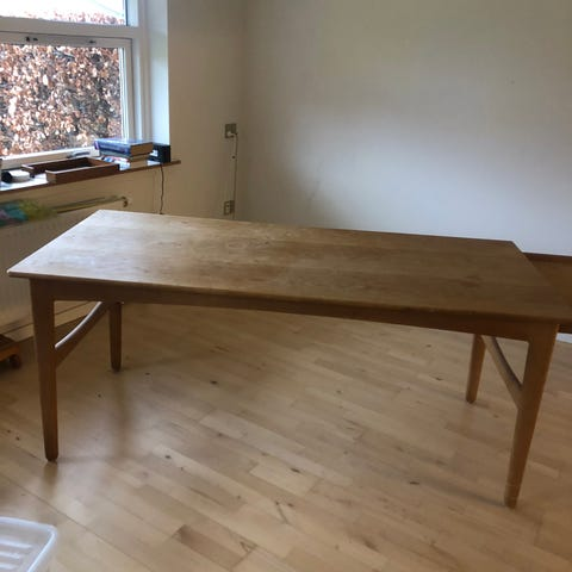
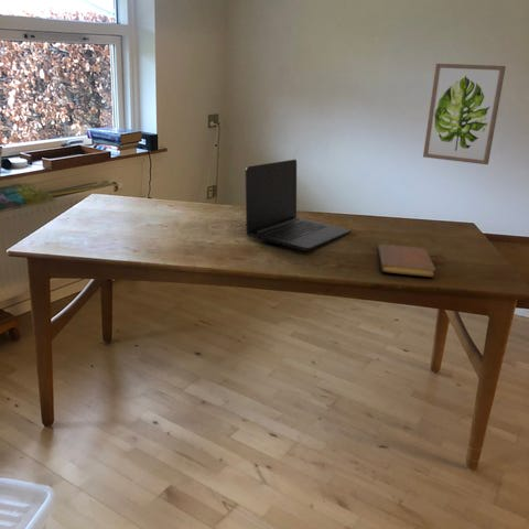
+ notebook [377,242,436,278]
+ laptop [245,159,352,251]
+ wall art [422,63,507,165]
